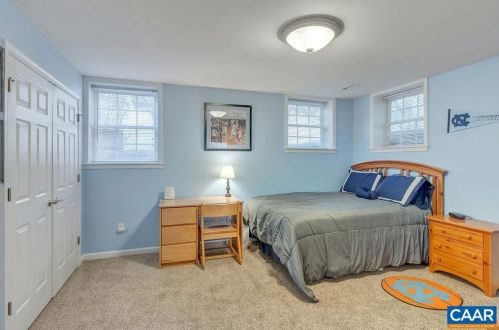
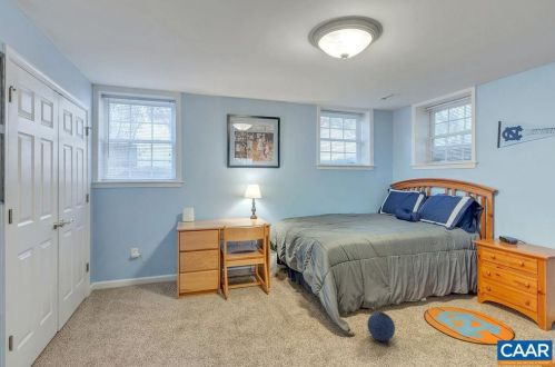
+ ball [366,311,396,343]
